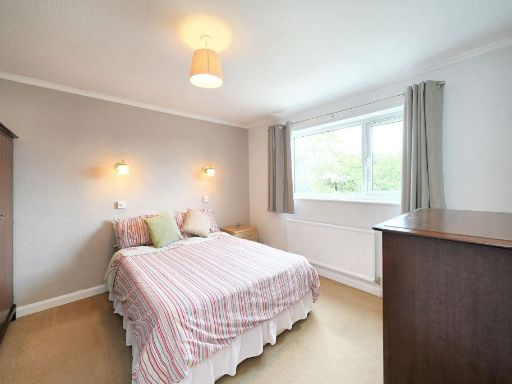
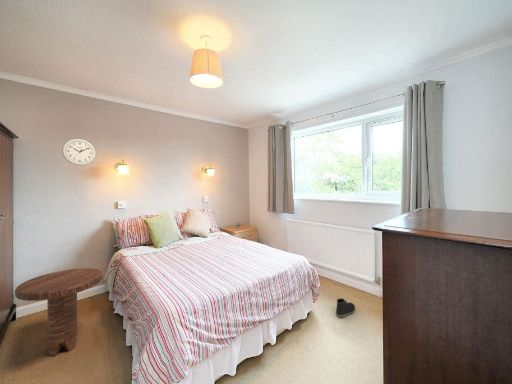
+ sneaker [335,297,356,318]
+ wall clock [61,138,97,166]
+ side table [14,267,104,357]
